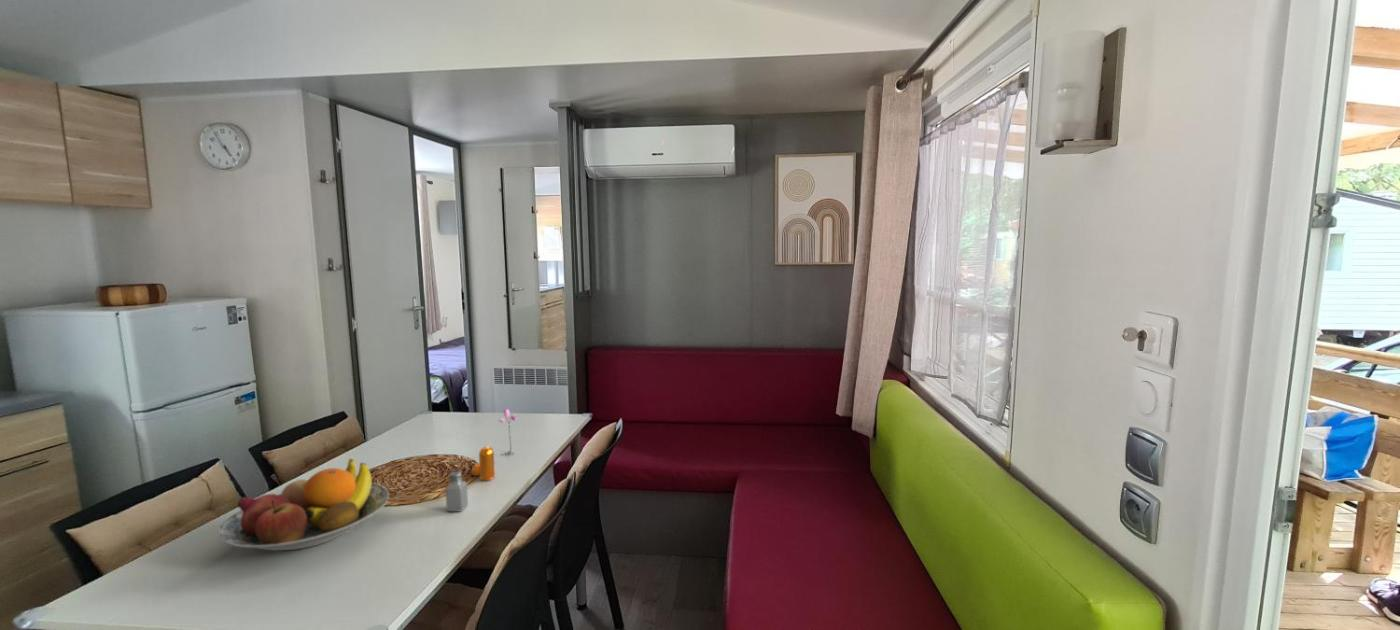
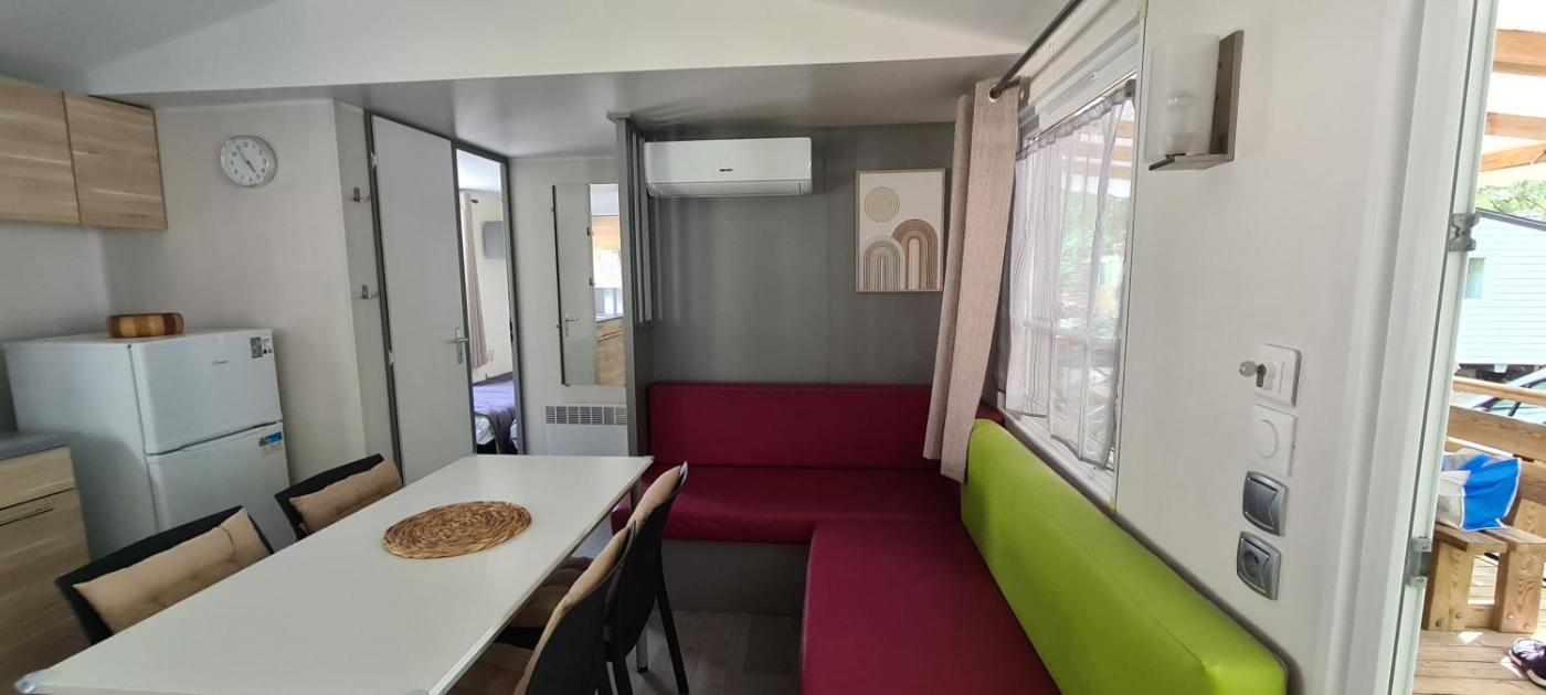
- flower [498,408,518,455]
- pepper shaker [471,446,496,482]
- fruit bowl [217,458,390,551]
- saltshaker [445,470,469,512]
